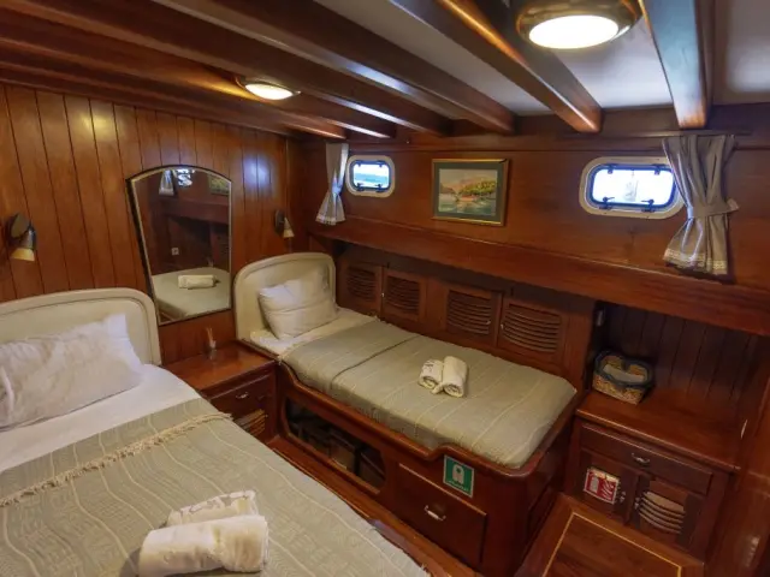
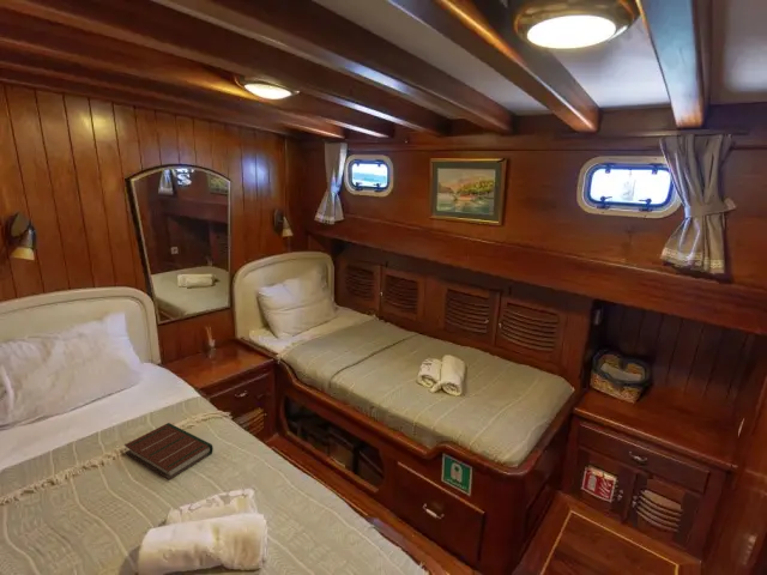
+ book [123,422,215,480]
